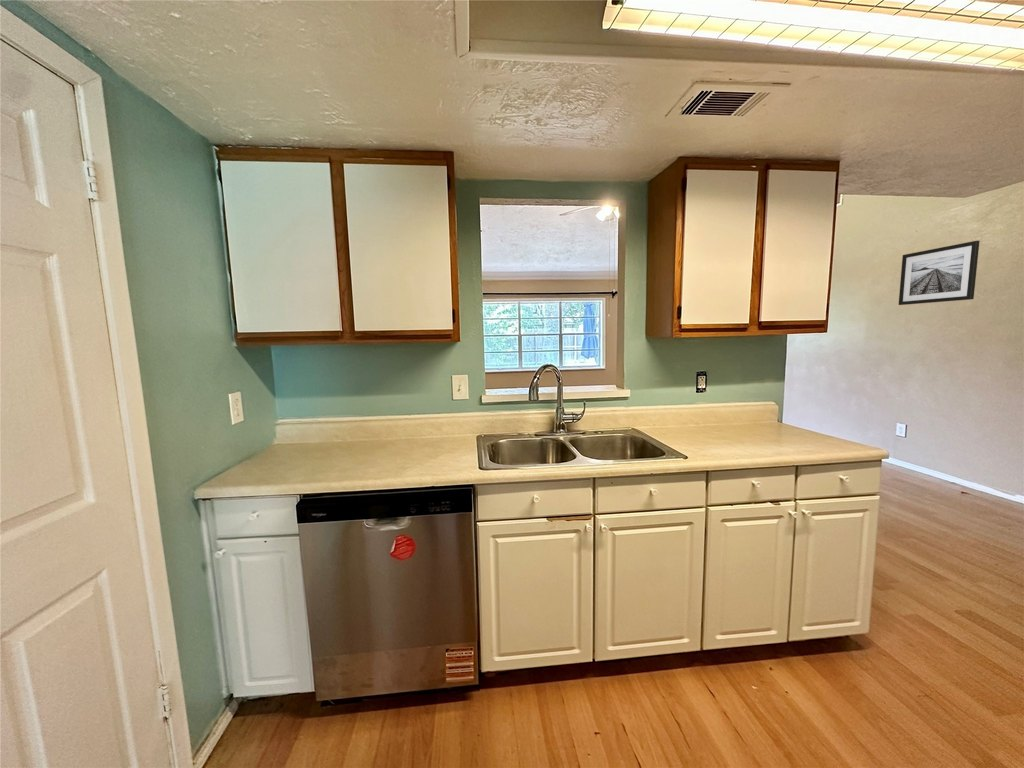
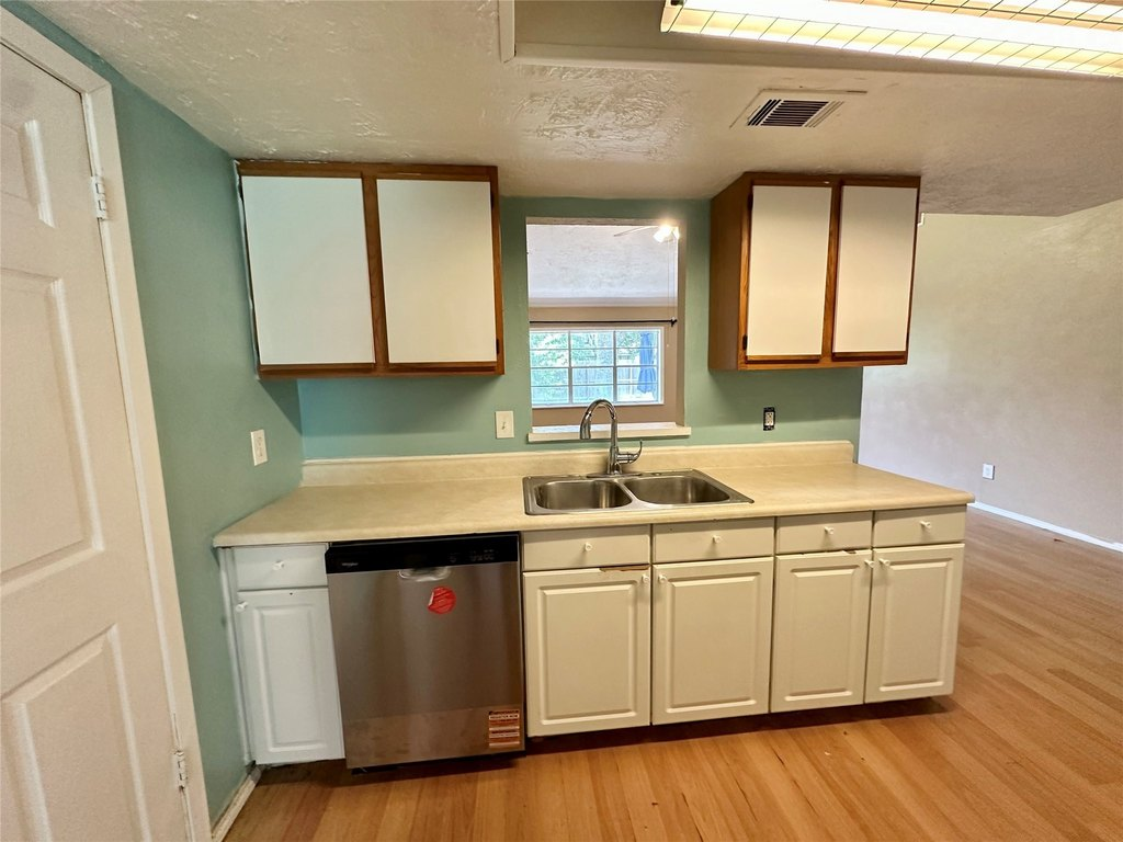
- wall art [898,240,981,306]
